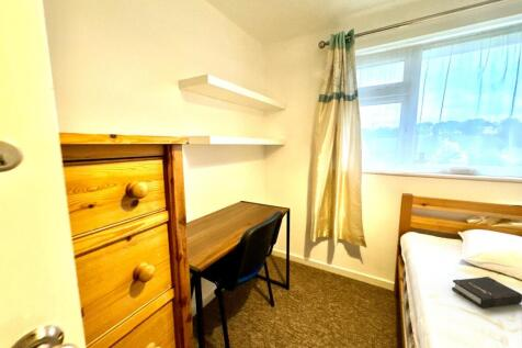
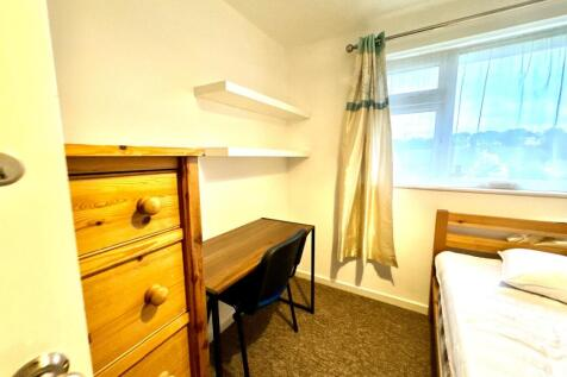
- hardback book [451,276,522,308]
